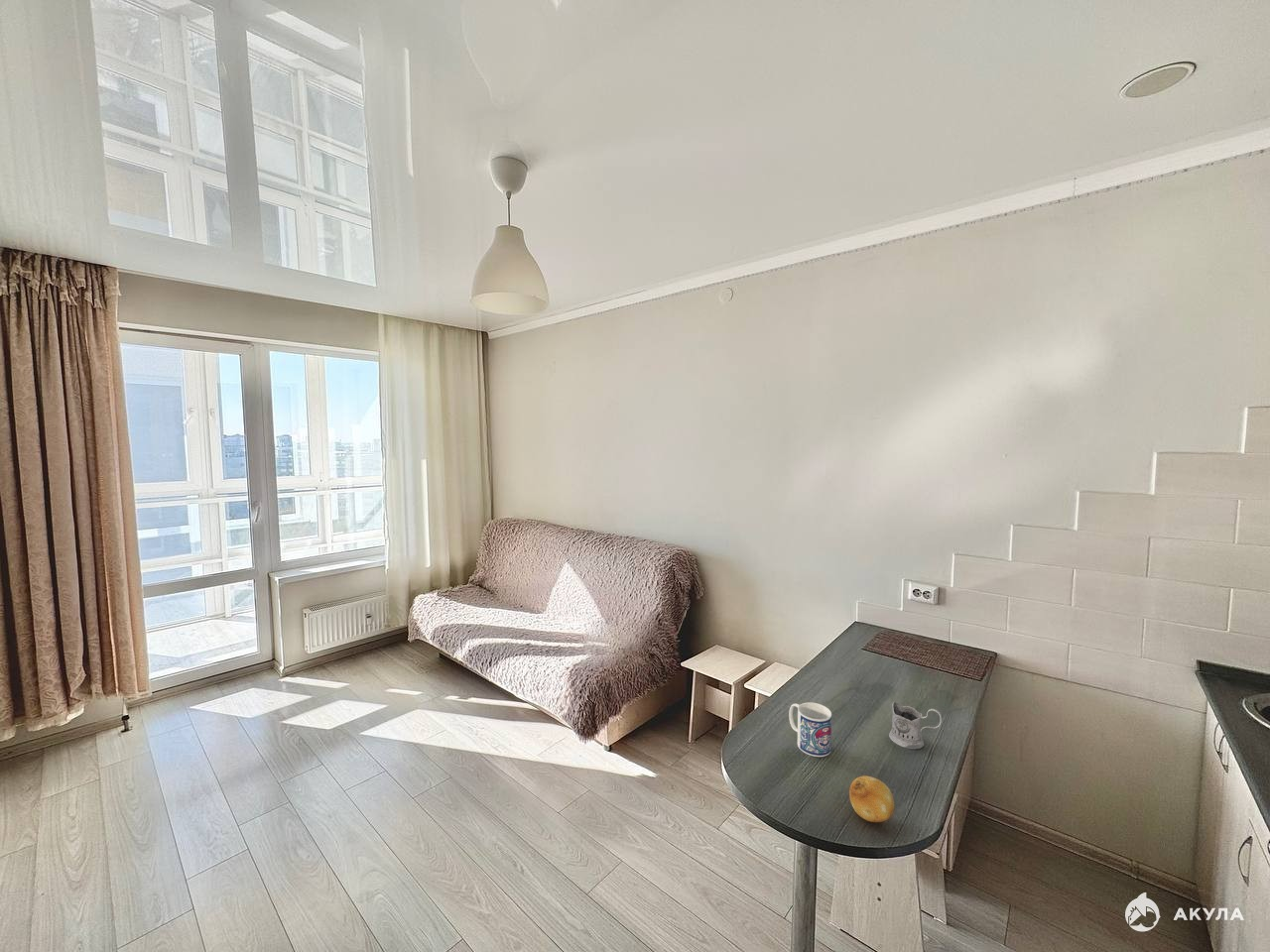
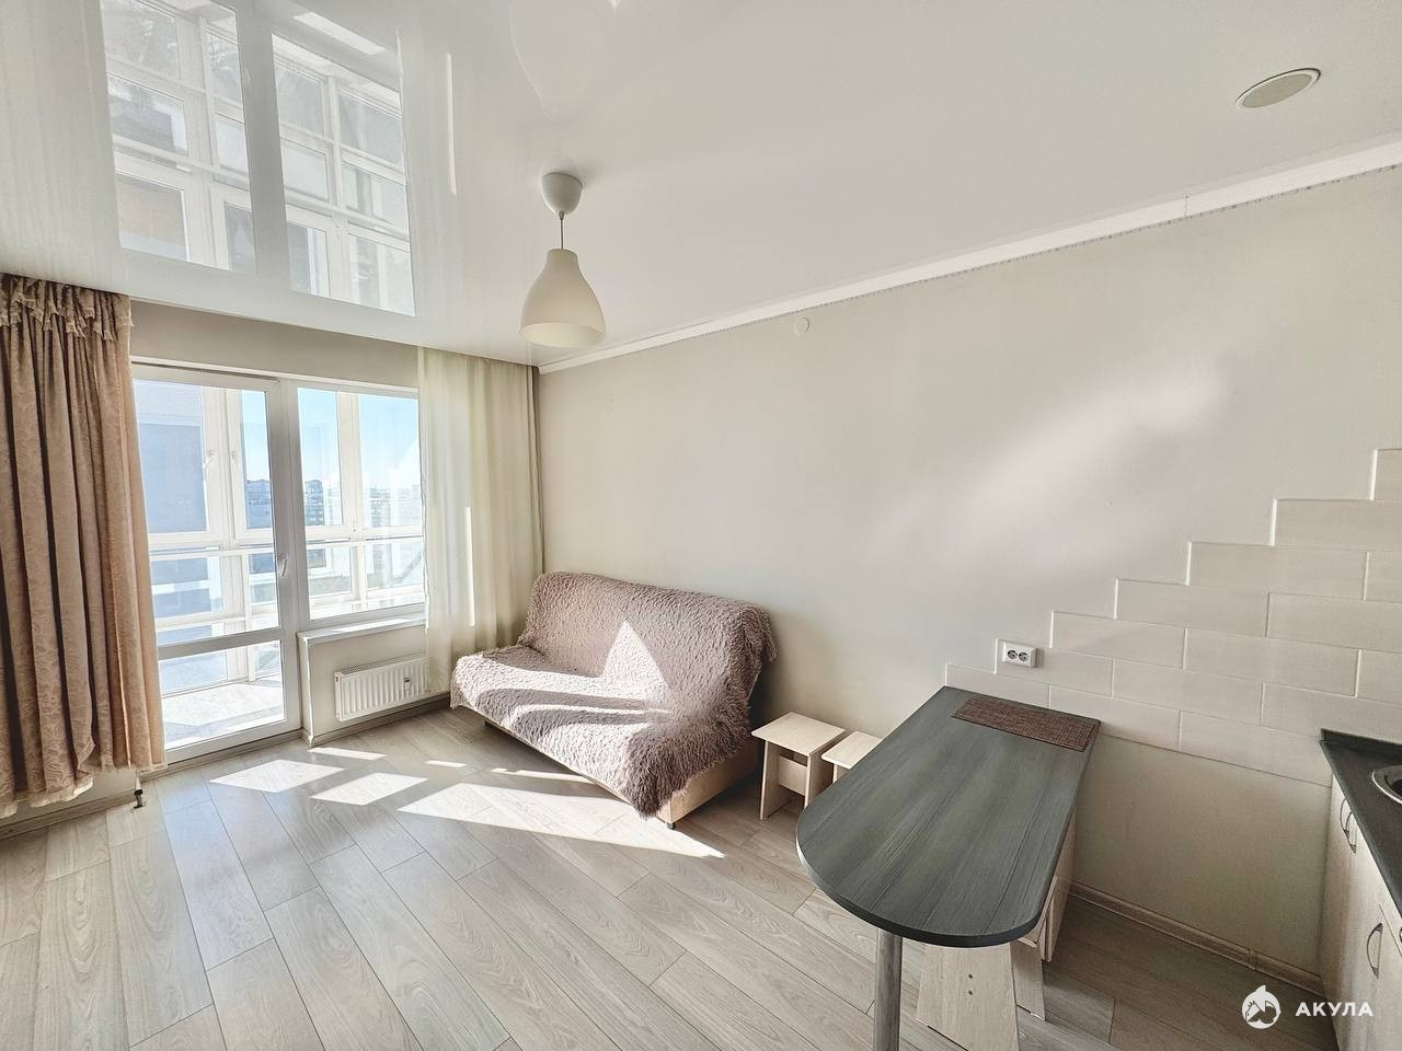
- mug [788,701,832,758]
- fruit [848,774,895,823]
- tea glass holder [888,701,943,750]
